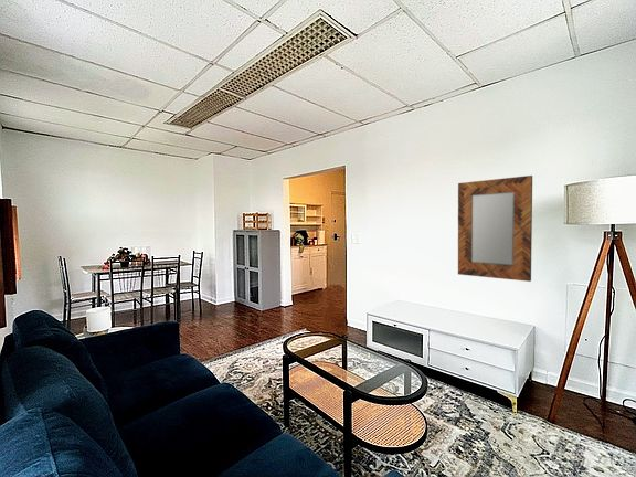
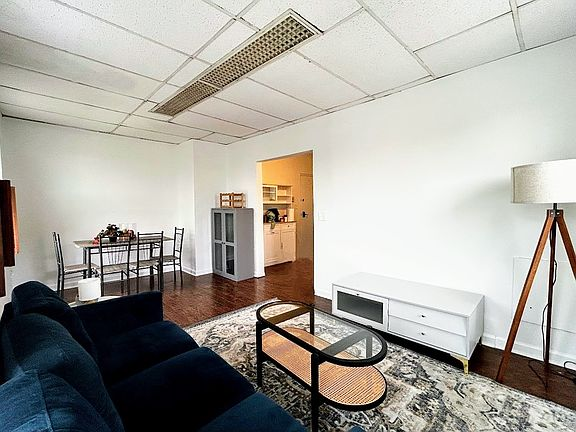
- home mirror [457,174,533,283]
